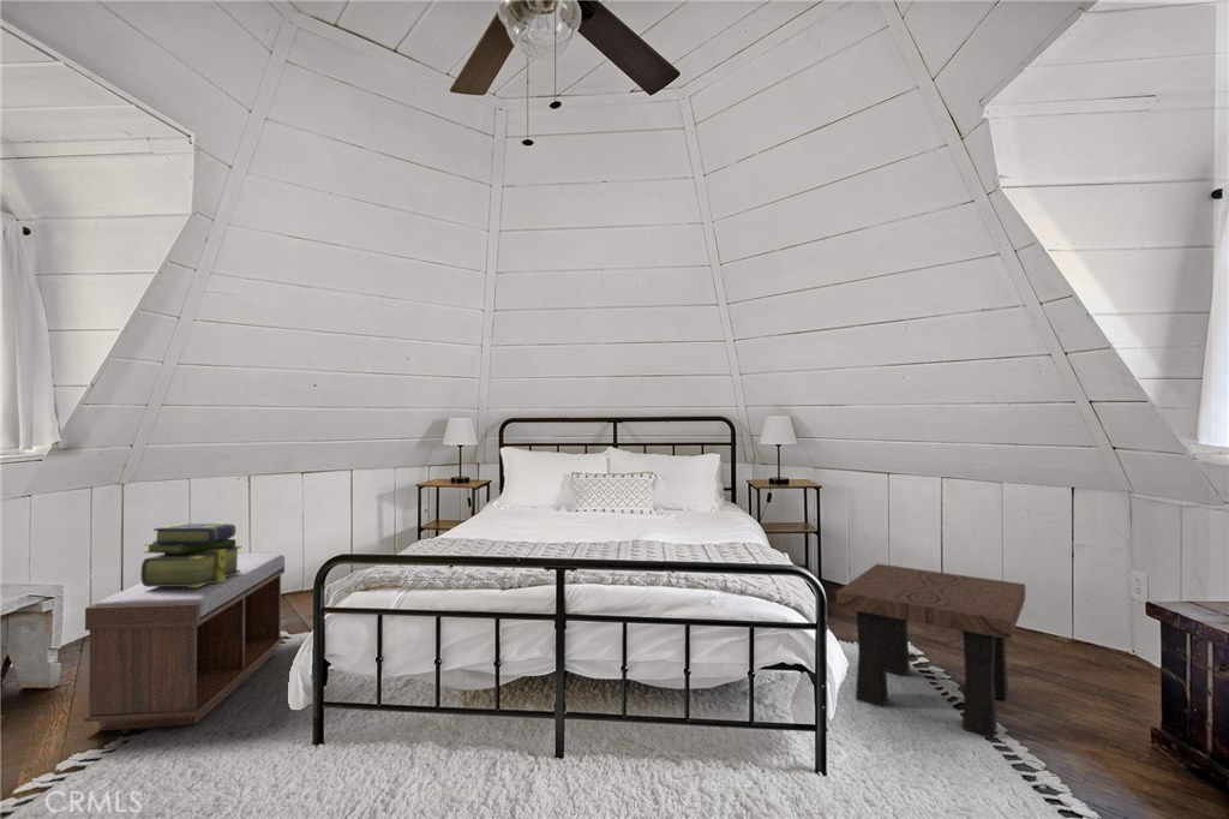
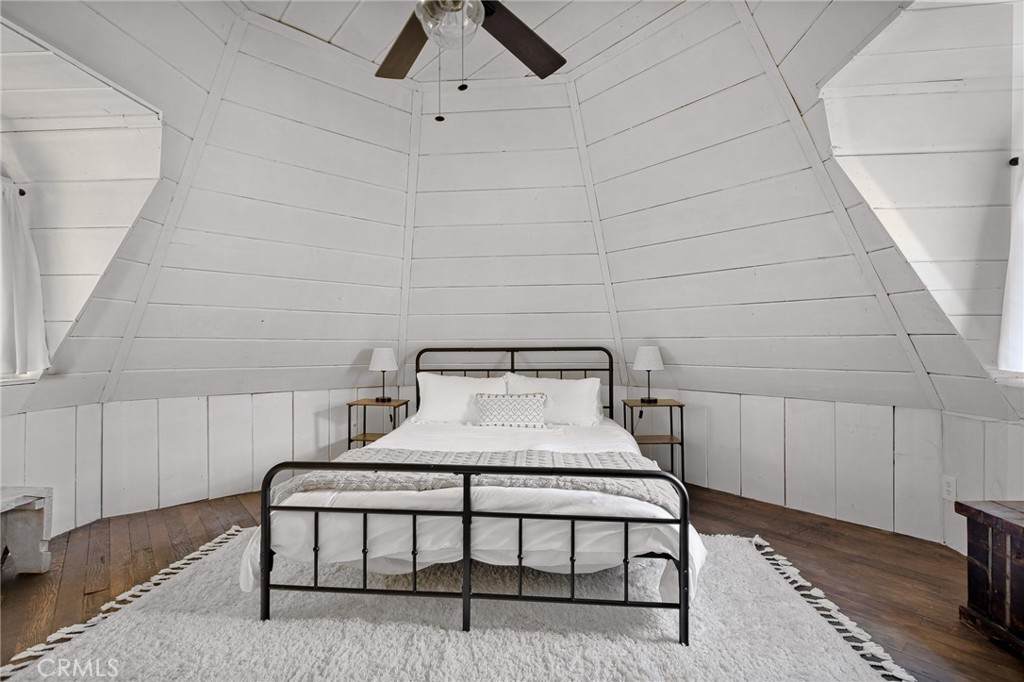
- stack of books [139,522,242,587]
- side table [835,562,1026,739]
- bench [83,552,286,731]
